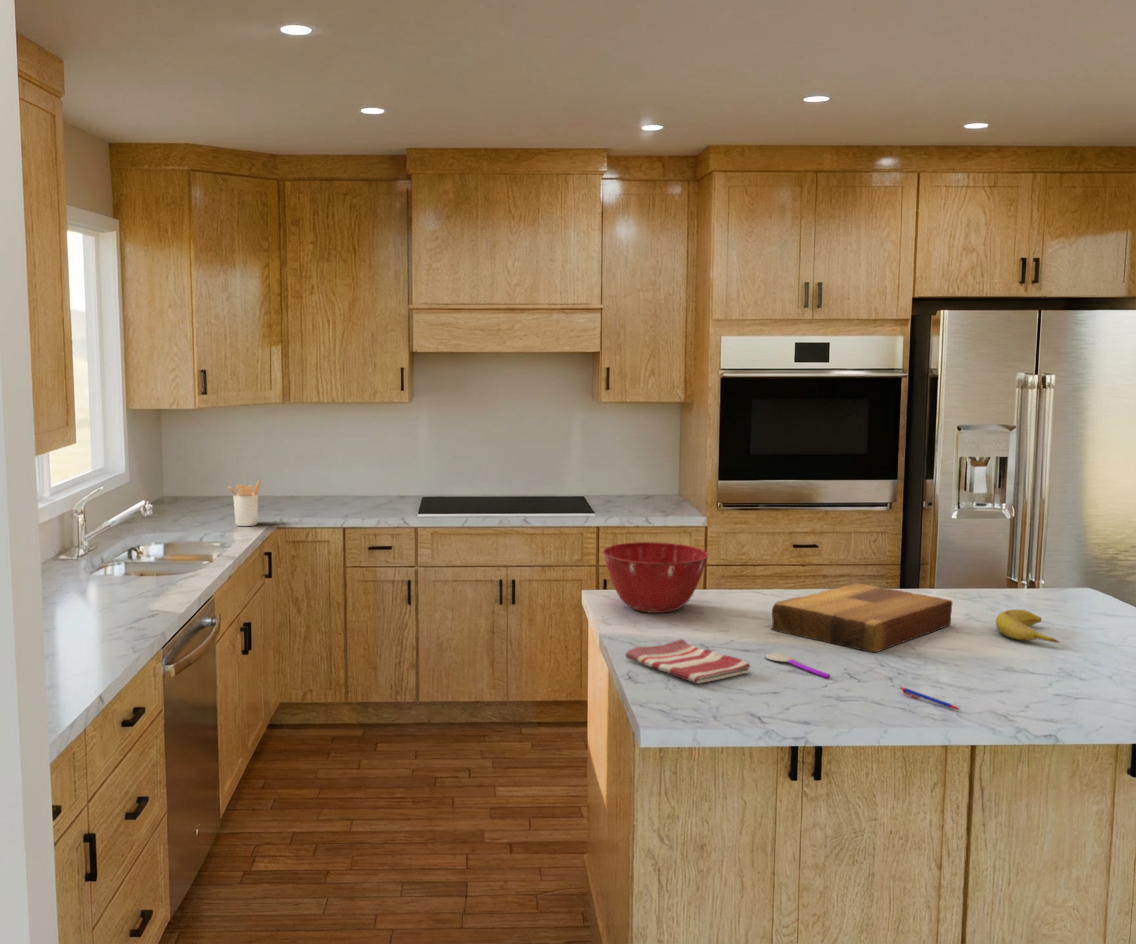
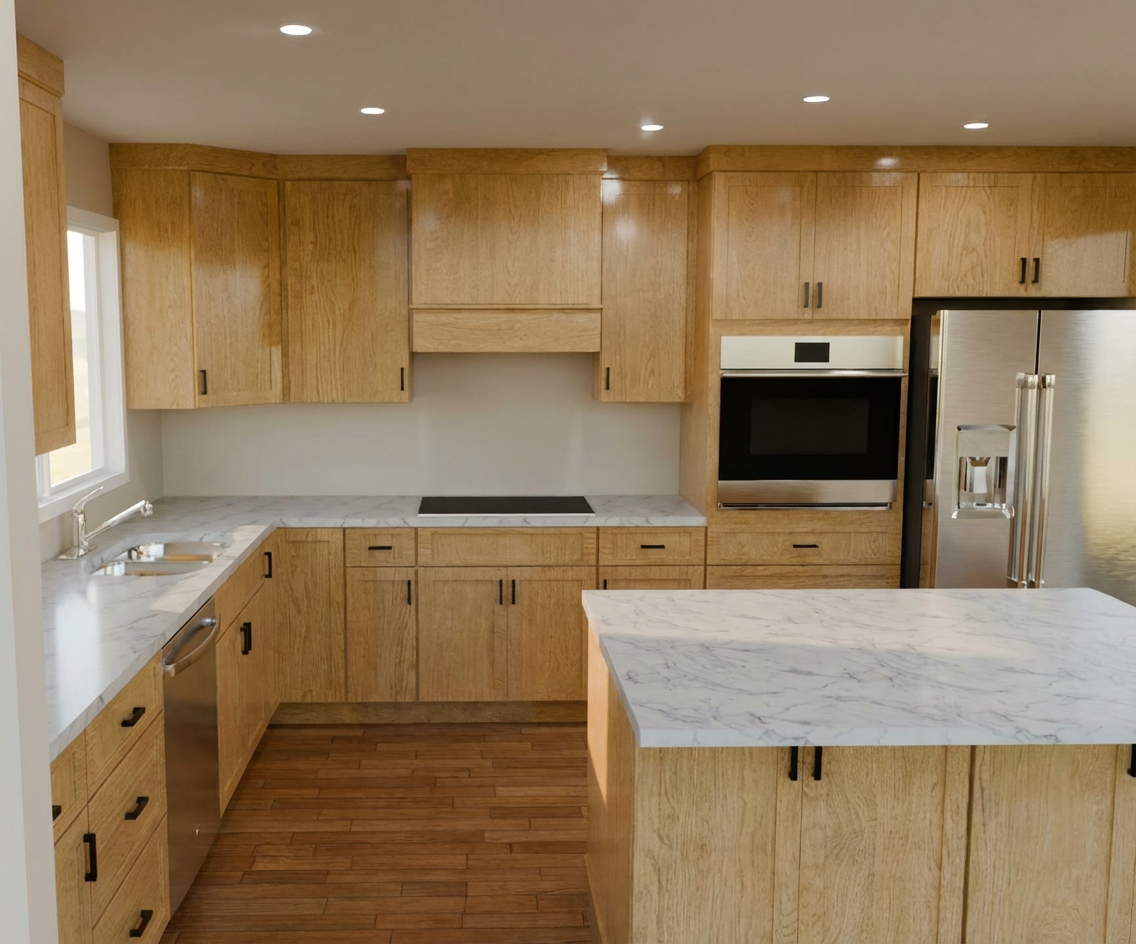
- utensil holder [227,479,262,527]
- cutting board [770,582,953,653]
- pen [899,686,962,711]
- mixing bowl [602,541,709,614]
- dish towel [625,638,751,684]
- spoon [764,652,831,679]
- fruit [995,609,1061,645]
